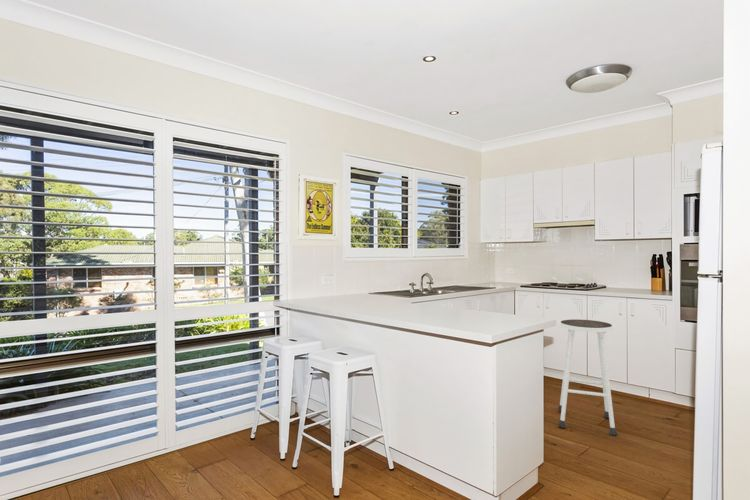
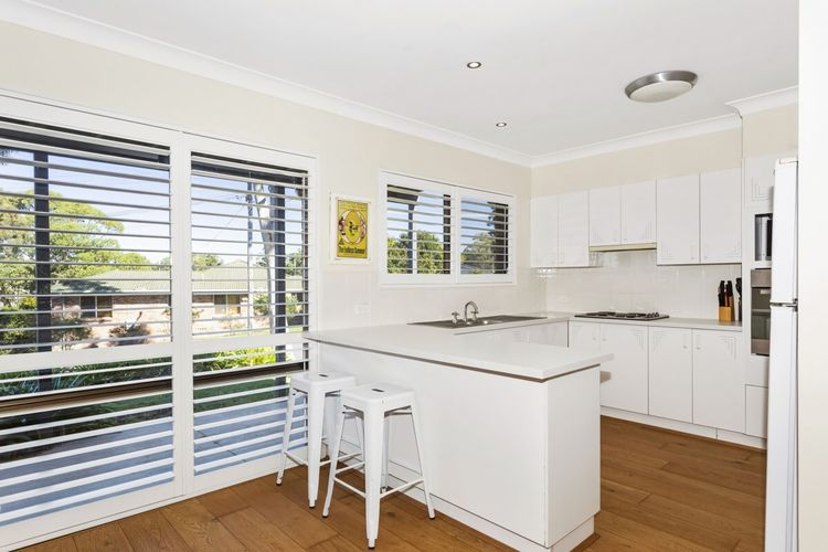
- stool [557,318,618,436]
